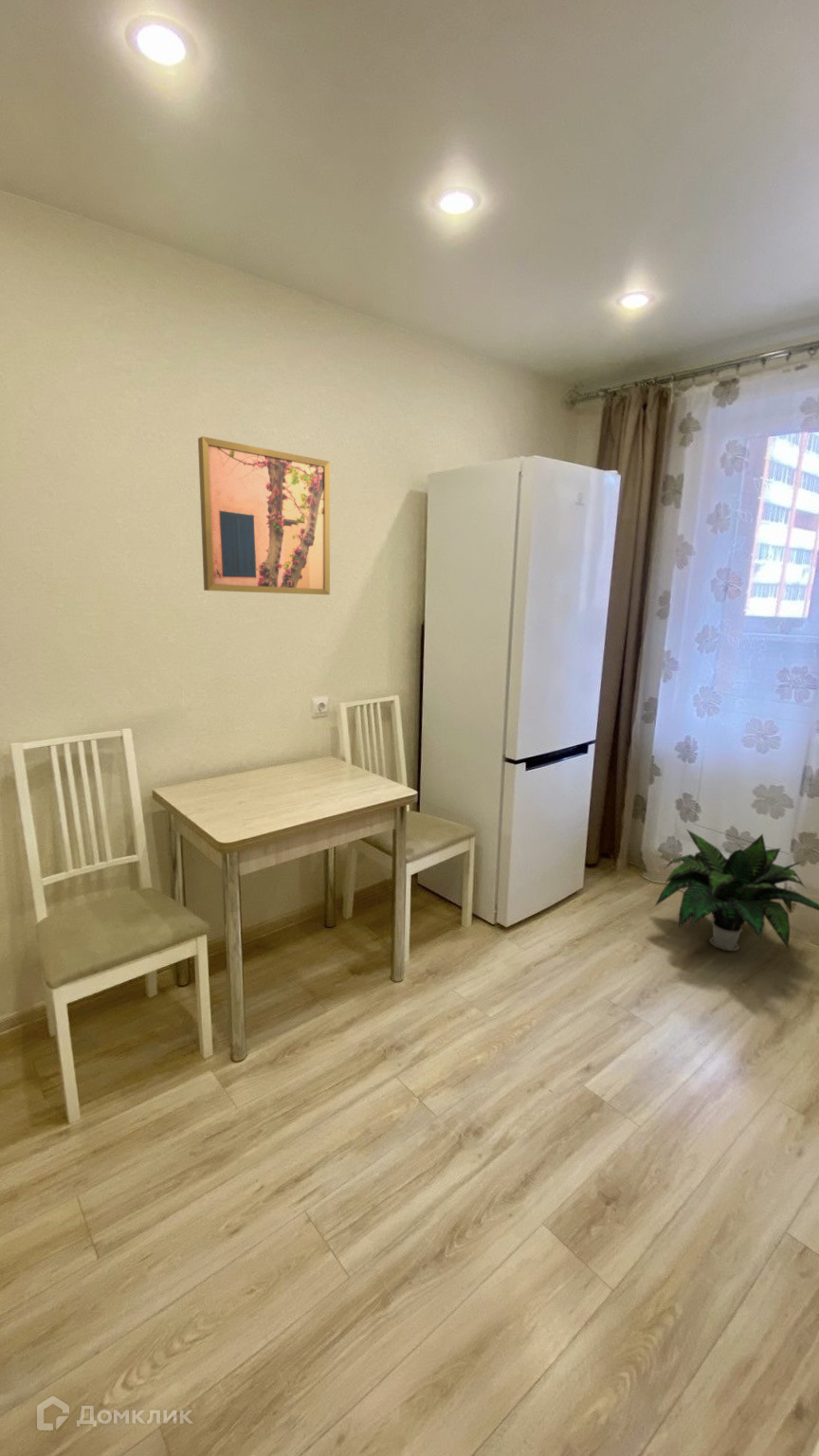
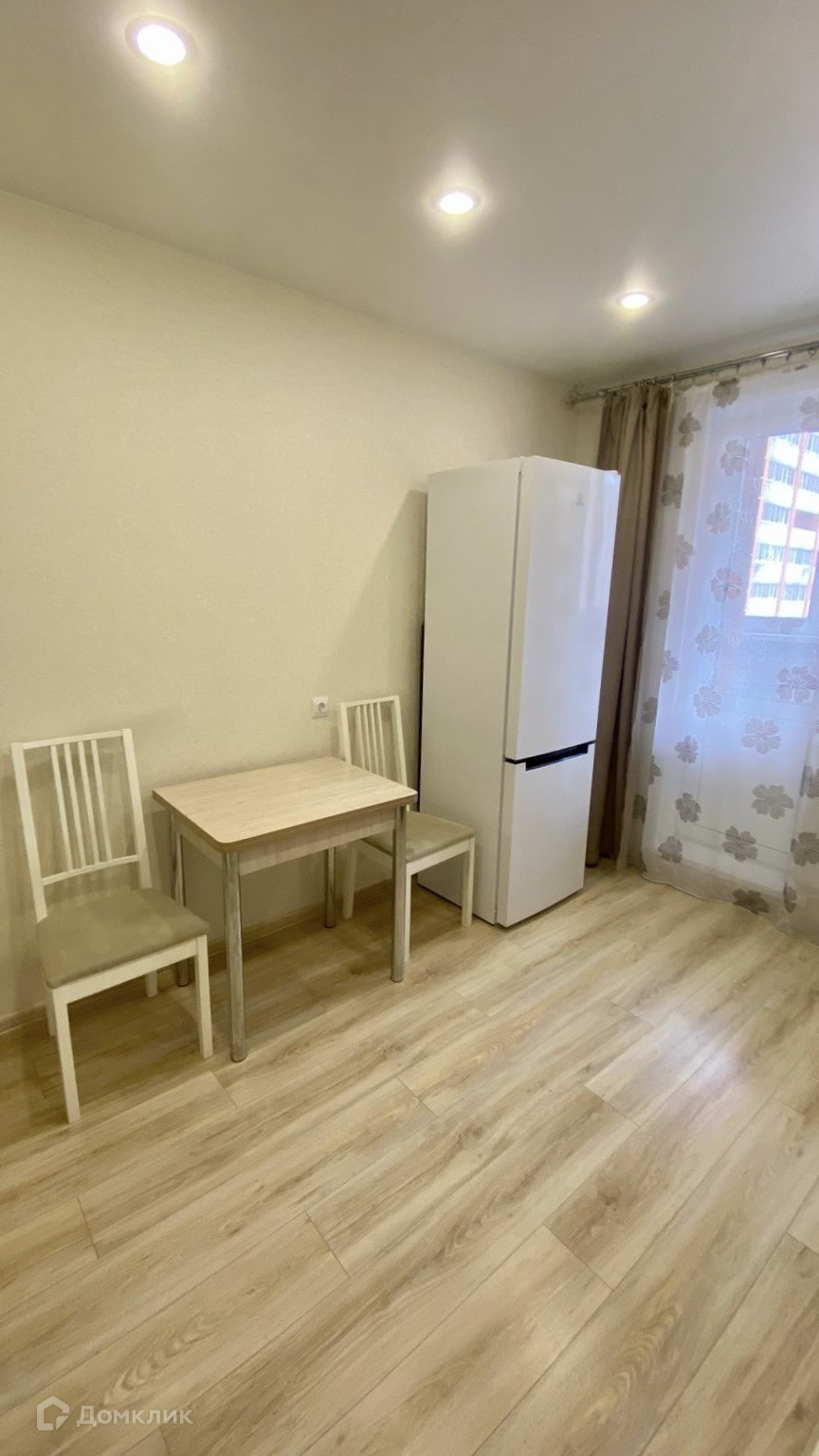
- potted plant [653,828,819,952]
- wall art [197,435,331,595]
